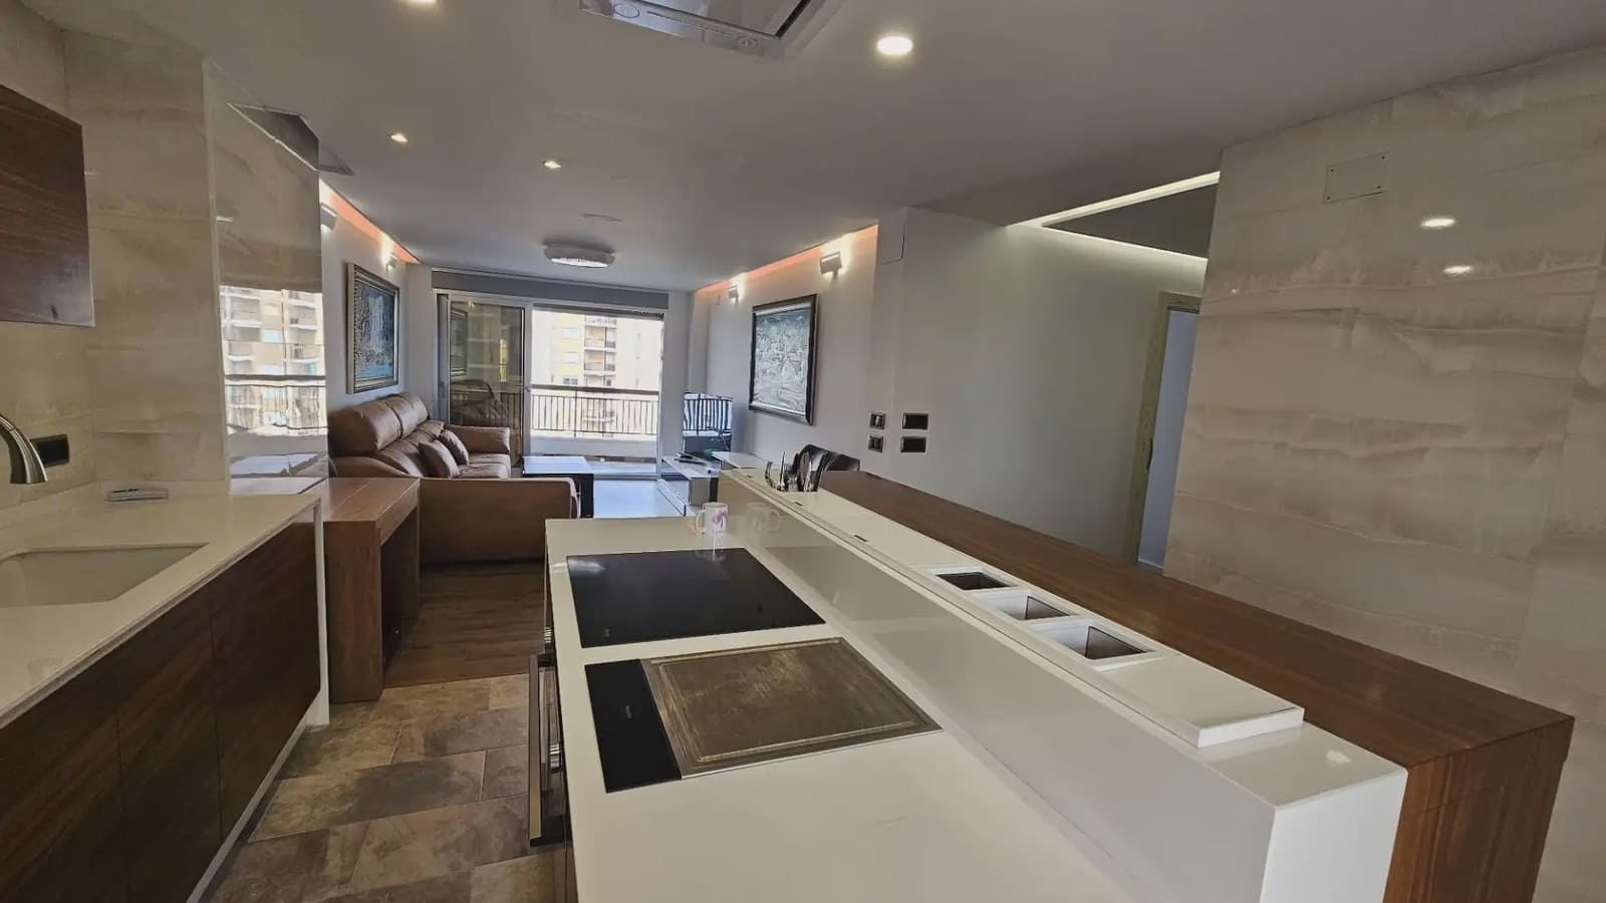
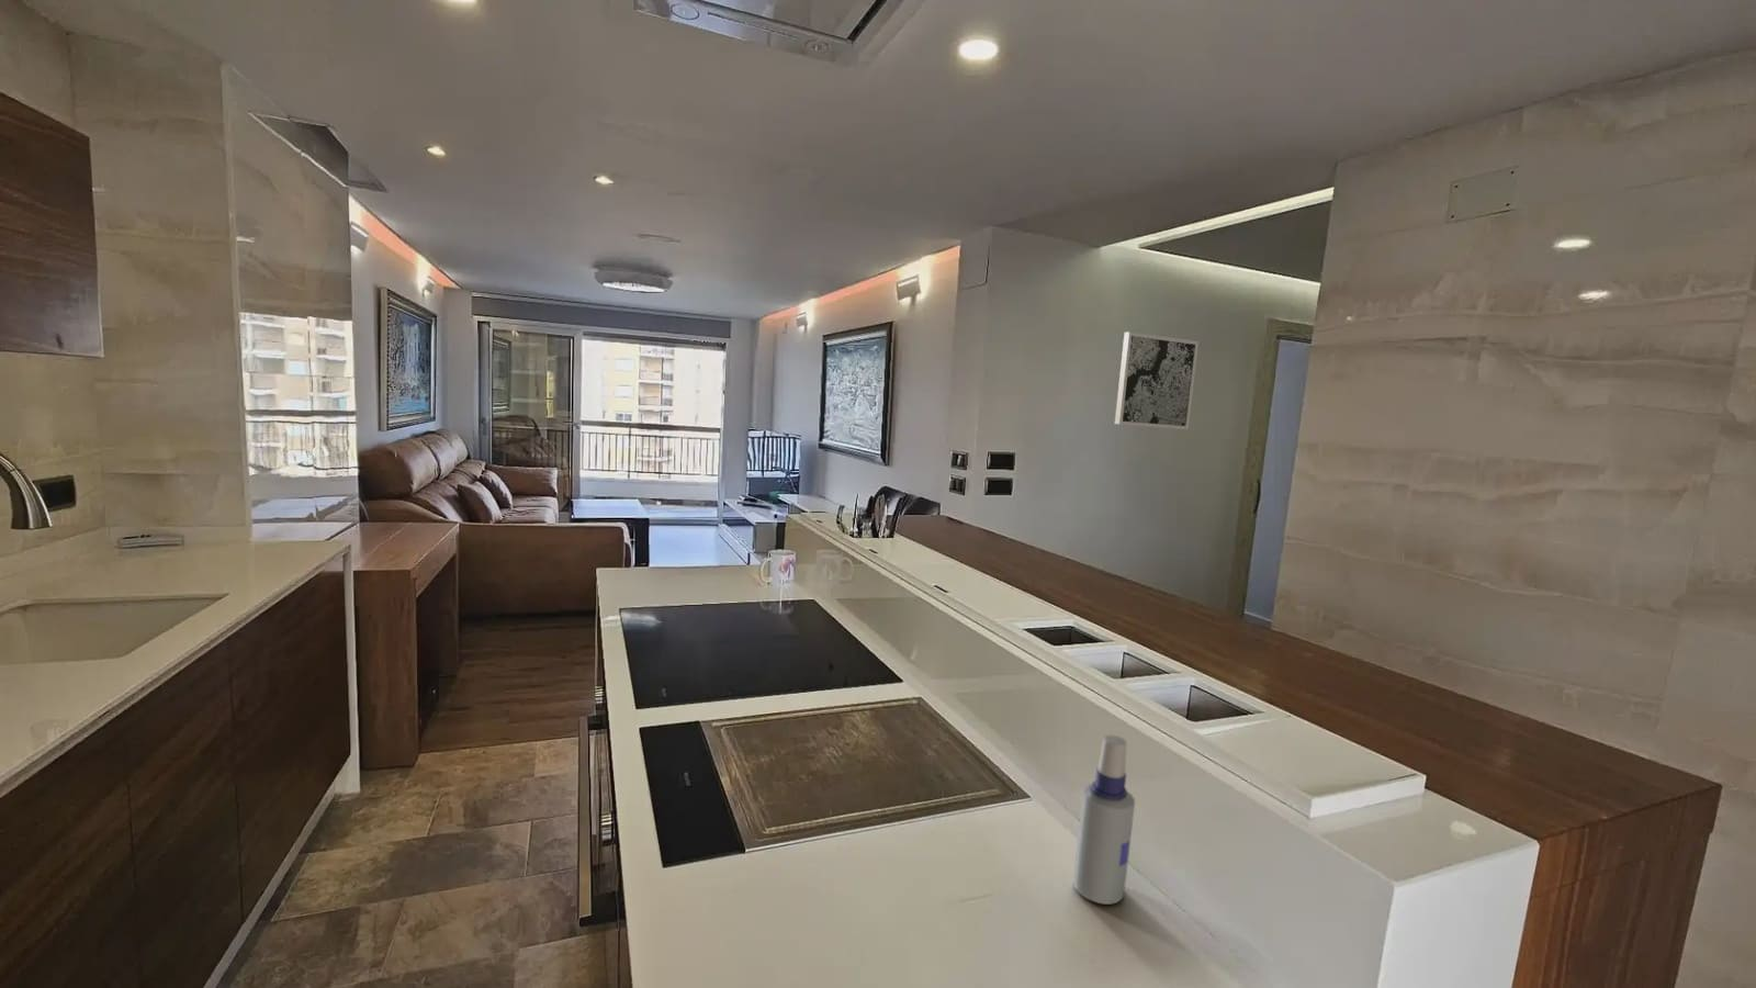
+ wall art [1114,331,1200,431]
+ spray bottle [1072,735,1136,906]
